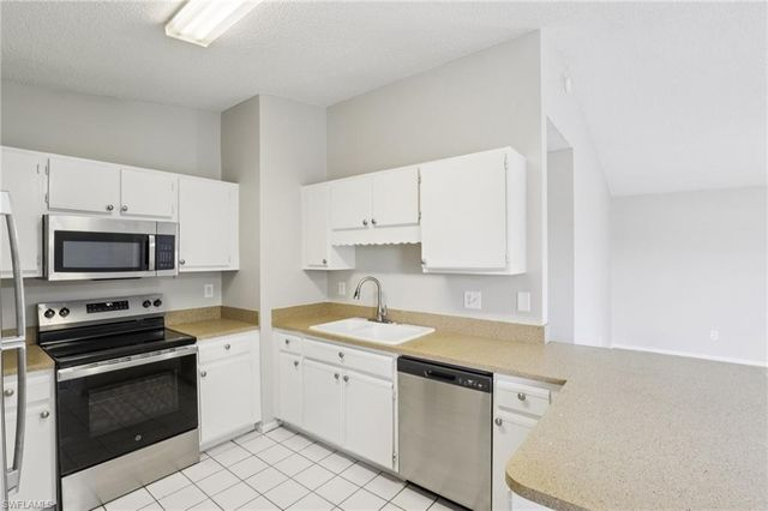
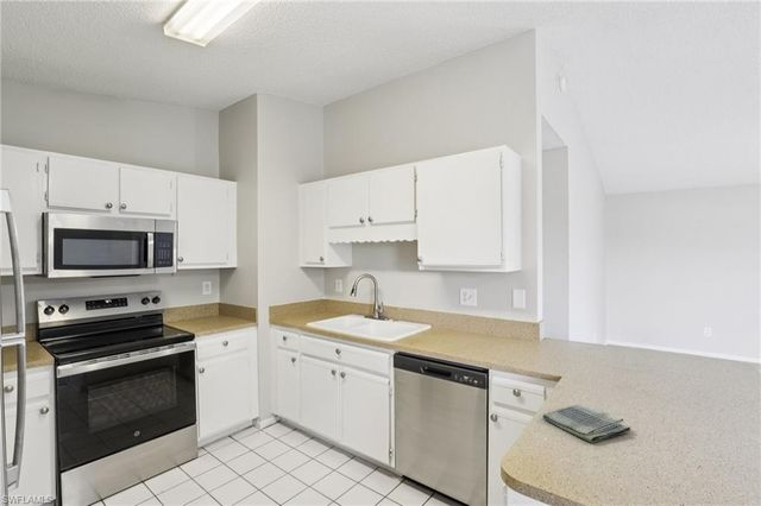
+ dish towel [541,404,631,444]
